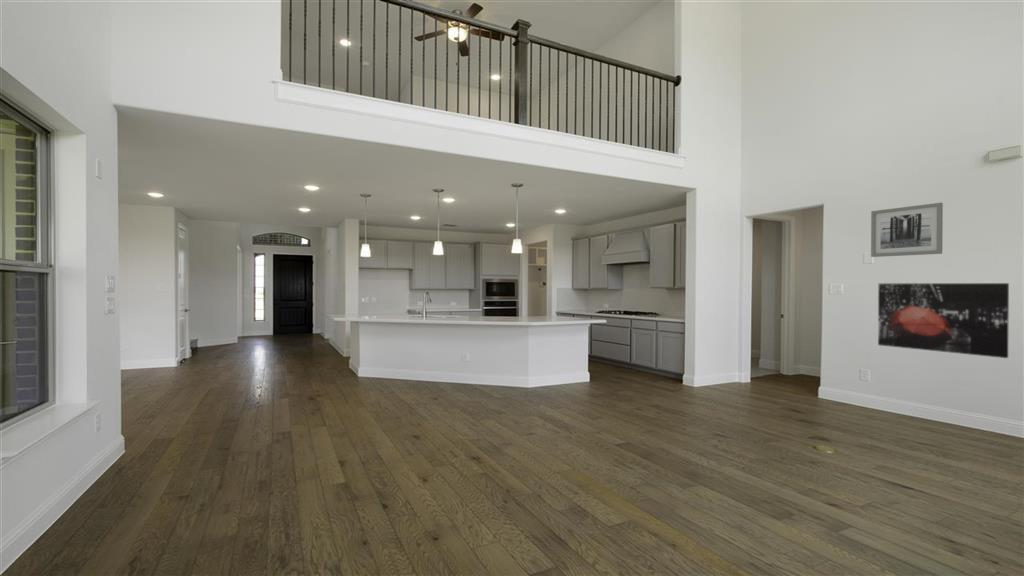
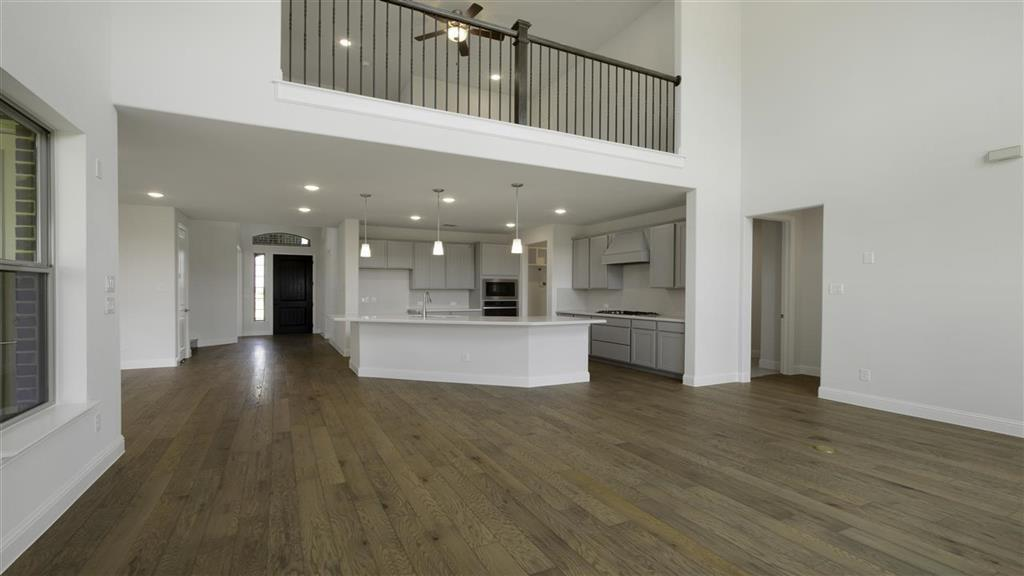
- wall art [877,282,1010,359]
- wall art [870,202,944,258]
